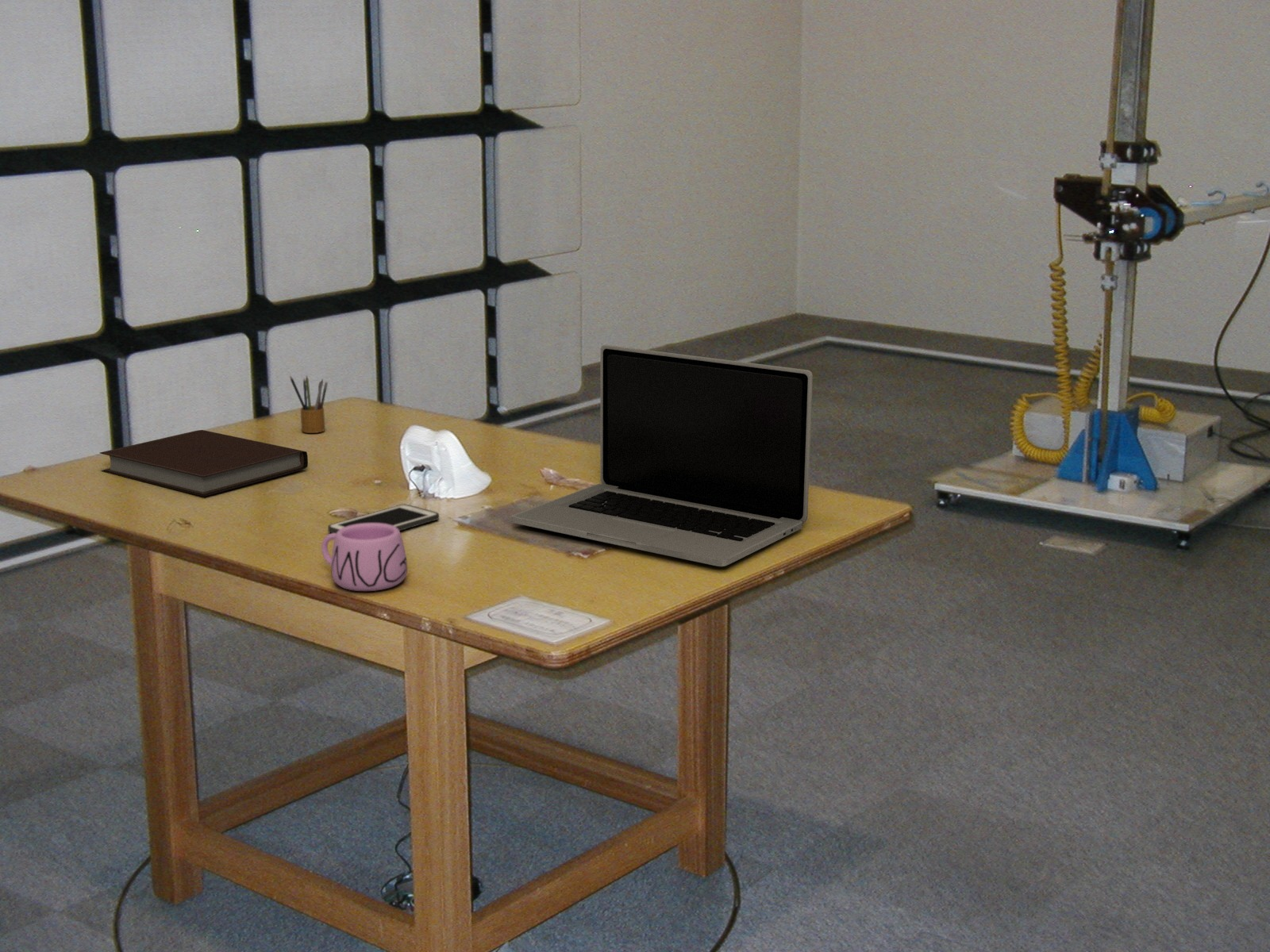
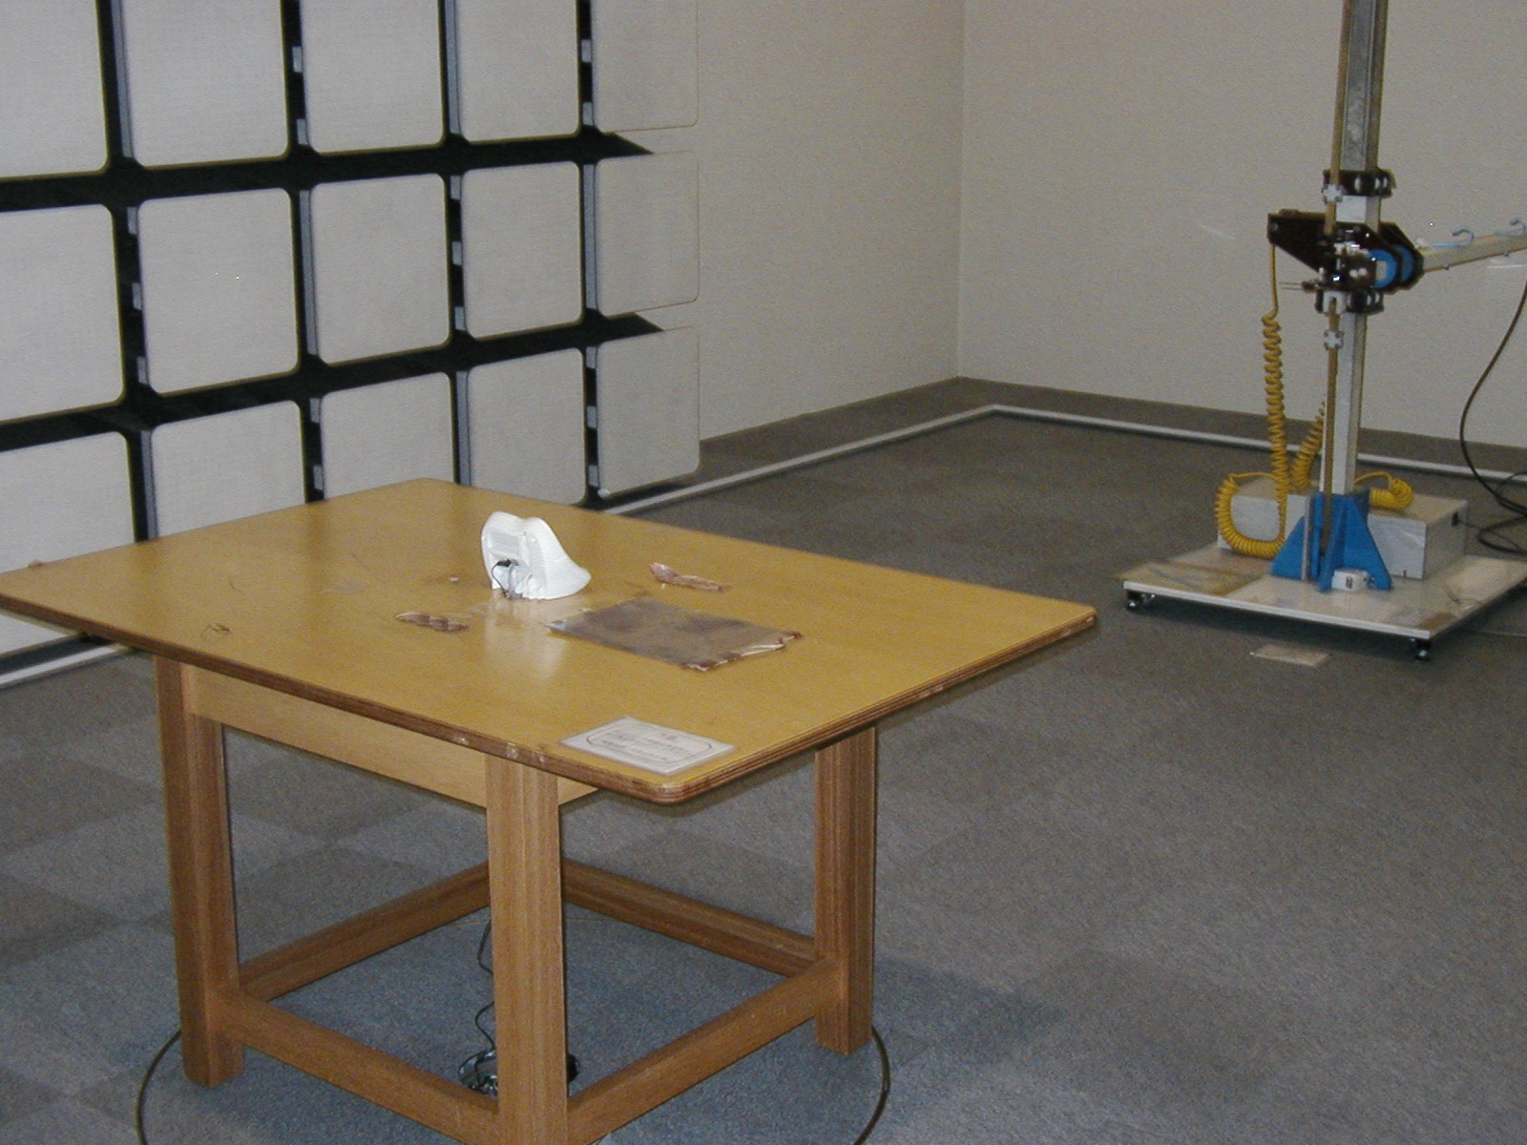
- laptop [511,344,814,567]
- notebook [98,429,309,497]
- mug [321,523,408,592]
- cell phone [327,504,440,534]
- pencil box [289,374,329,434]
